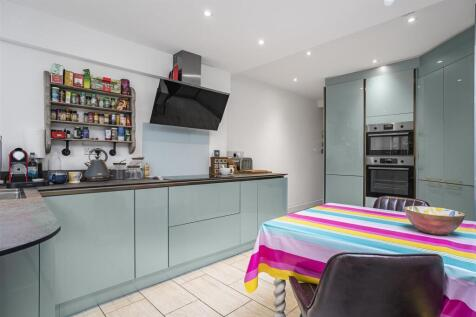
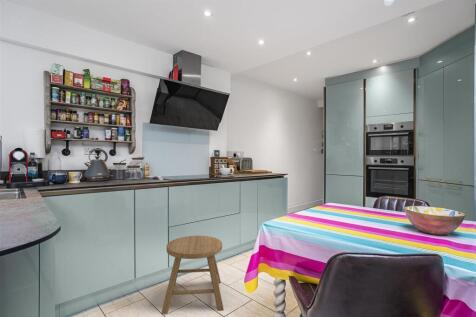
+ stool [160,235,225,315]
